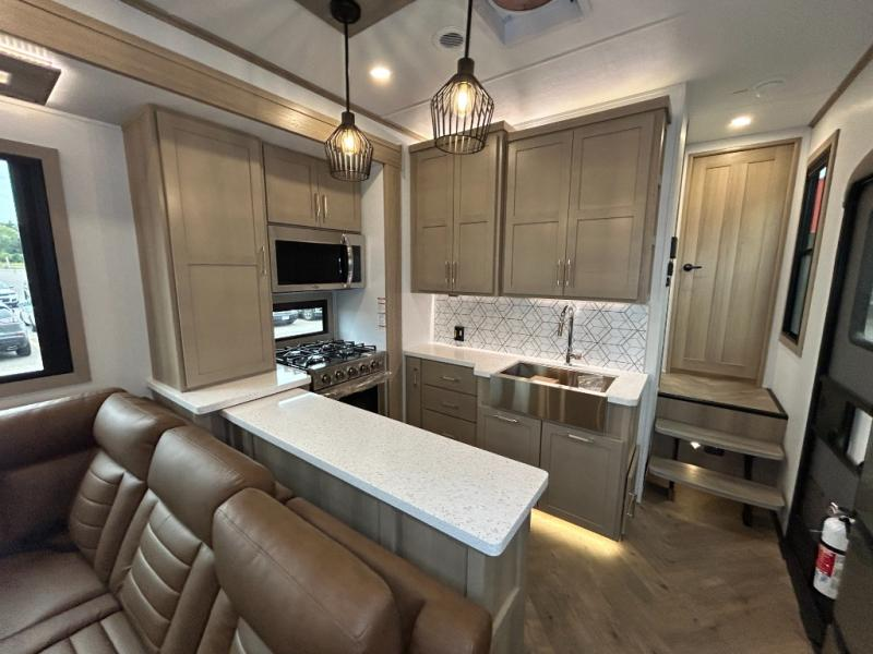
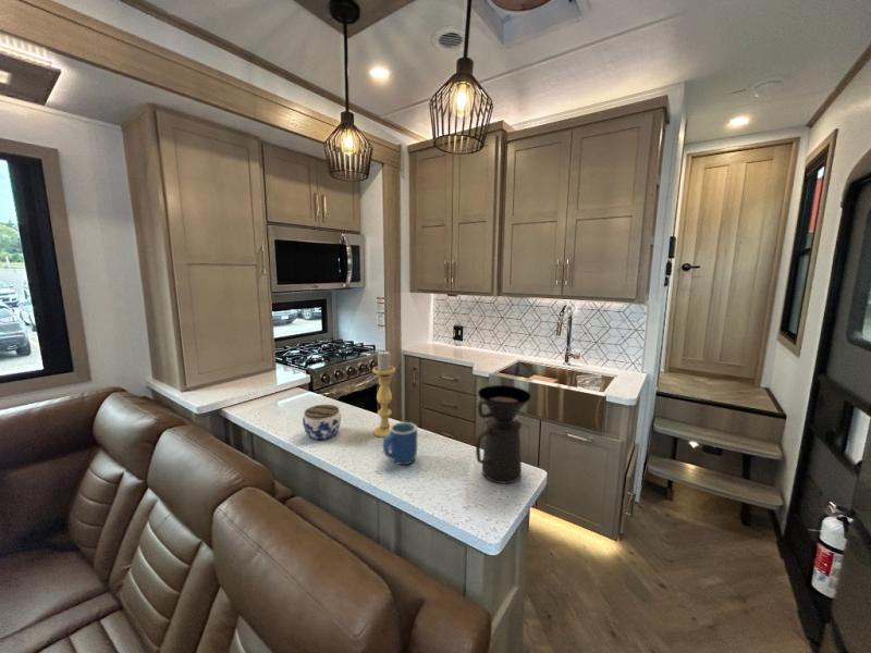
+ coffee maker [475,384,531,484]
+ mug [382,421,418,466]
+ jar [302,404,342,441]
+ candle holder [371,349,396,439]
